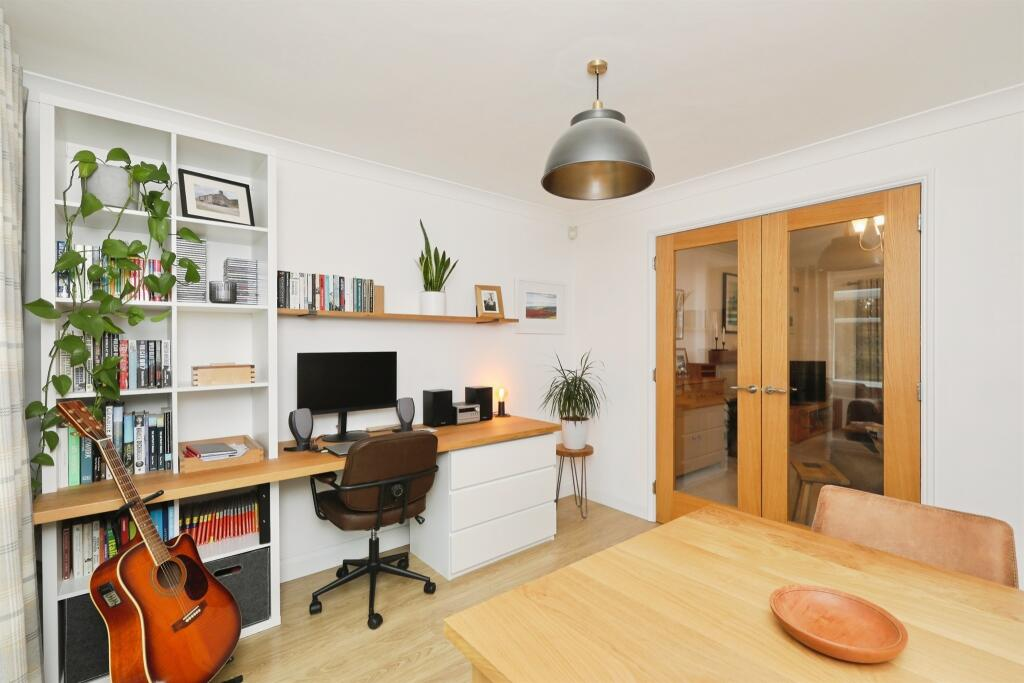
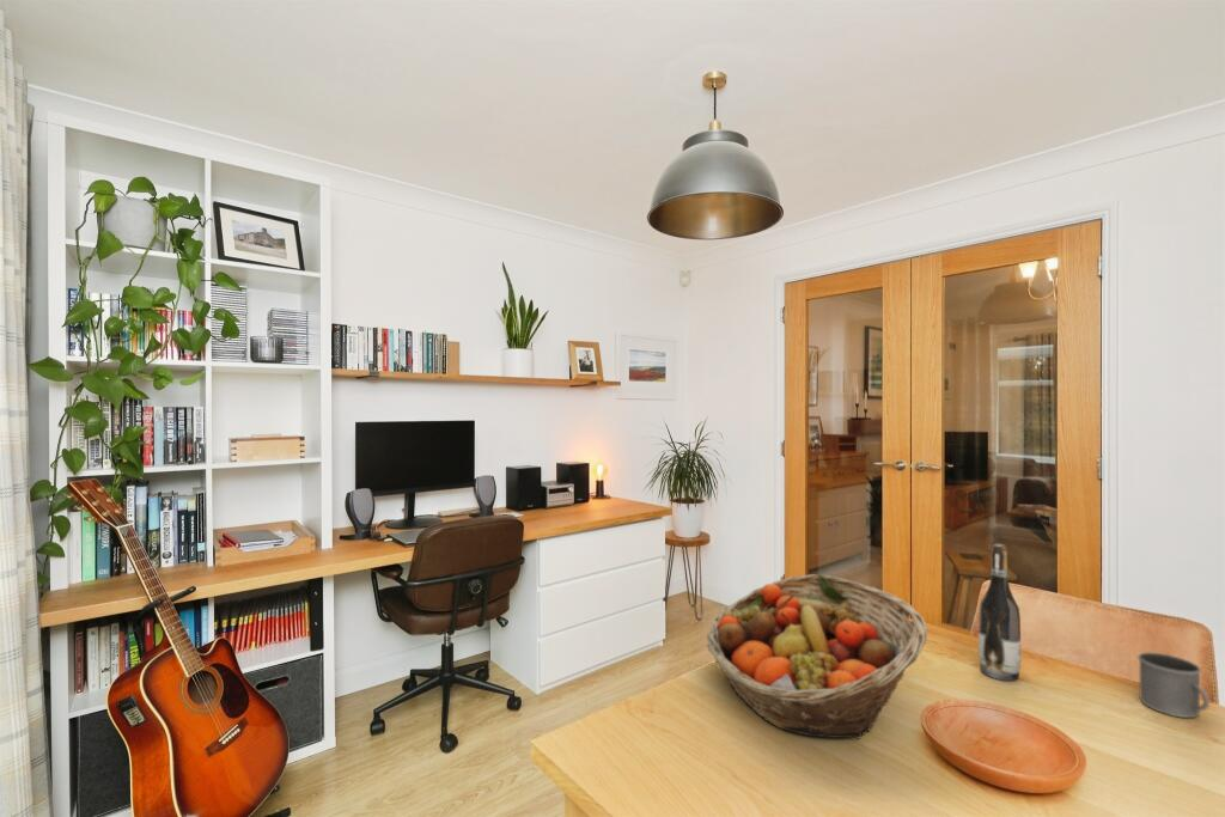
+ mug [1136,651,1211,719]
+ fruit basket [706,573,928,740]
+ wine bottle [977,543,1023,682]
